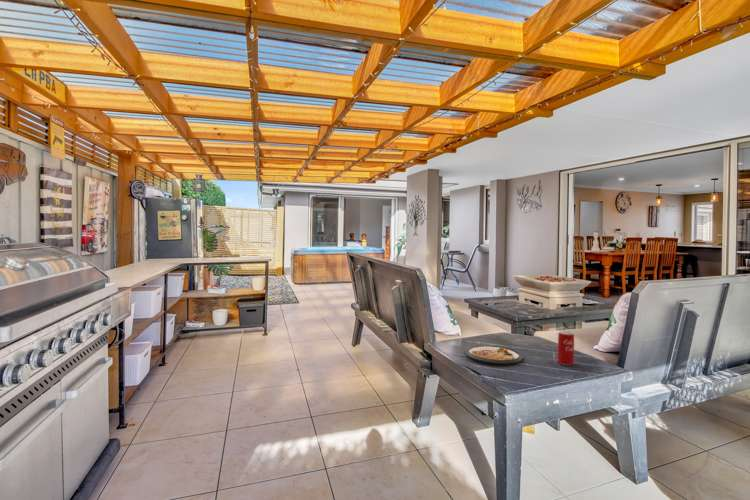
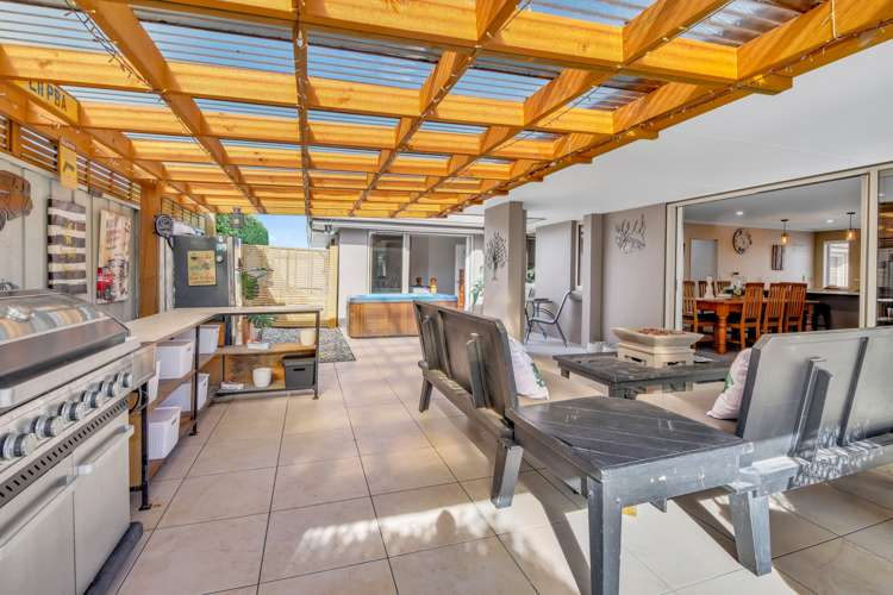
- dish [465,345,524,365]
- beverage can [557,330,575,366]
